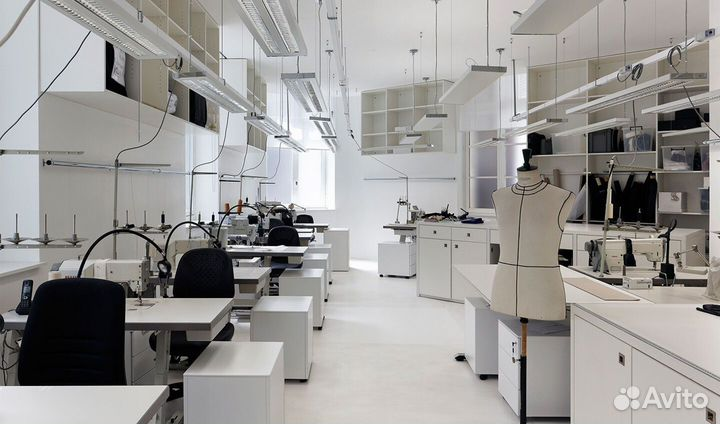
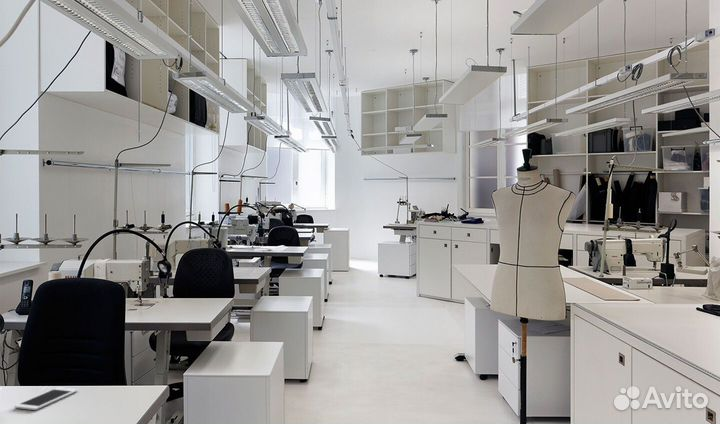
+ cell phone [14,386,79,411]
